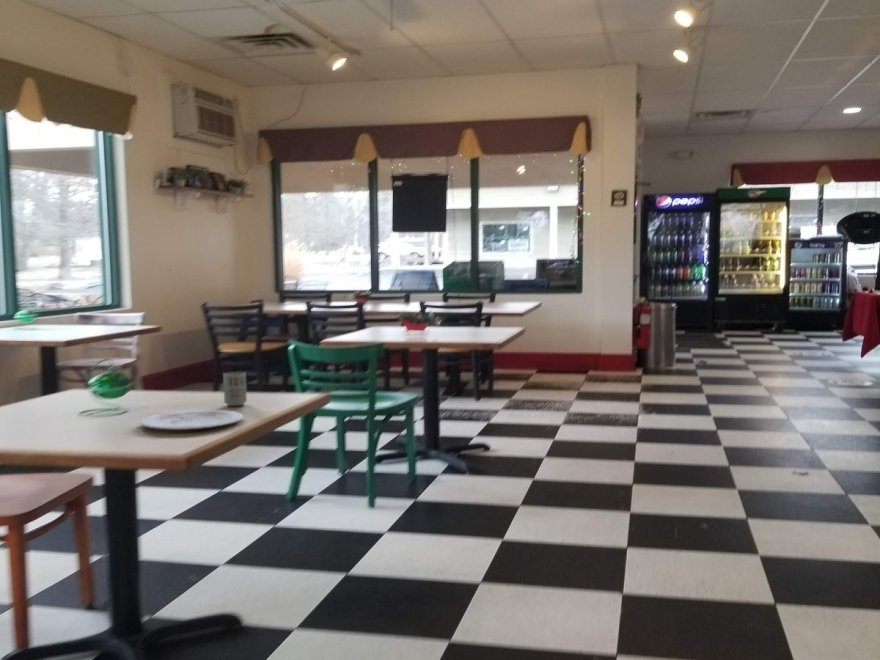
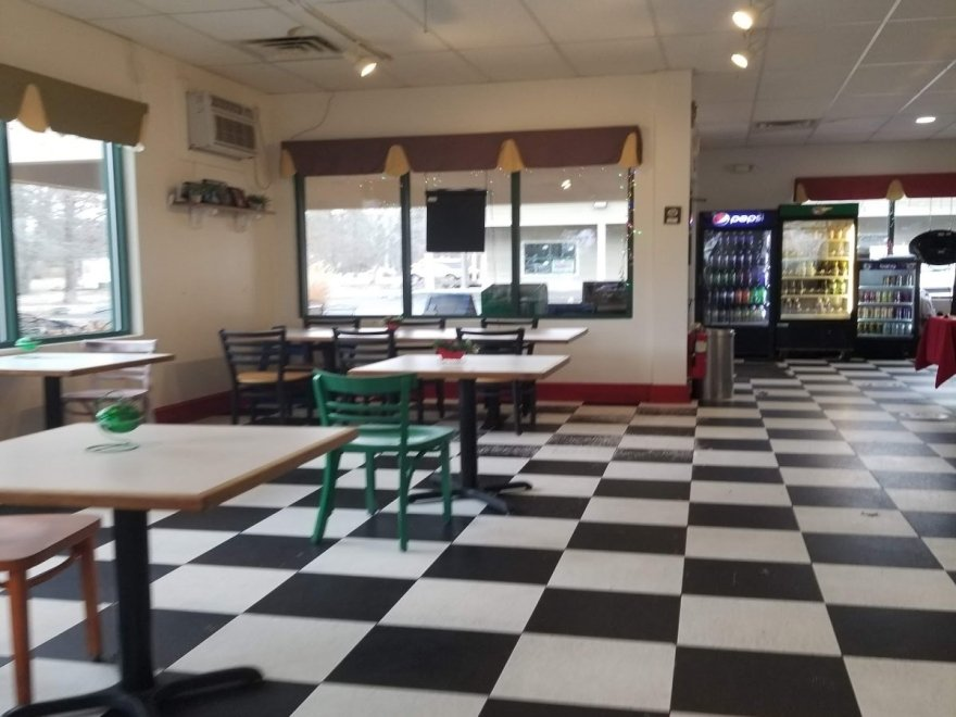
- cup [222,371,248,407]
- plate [139,409,244,431]
